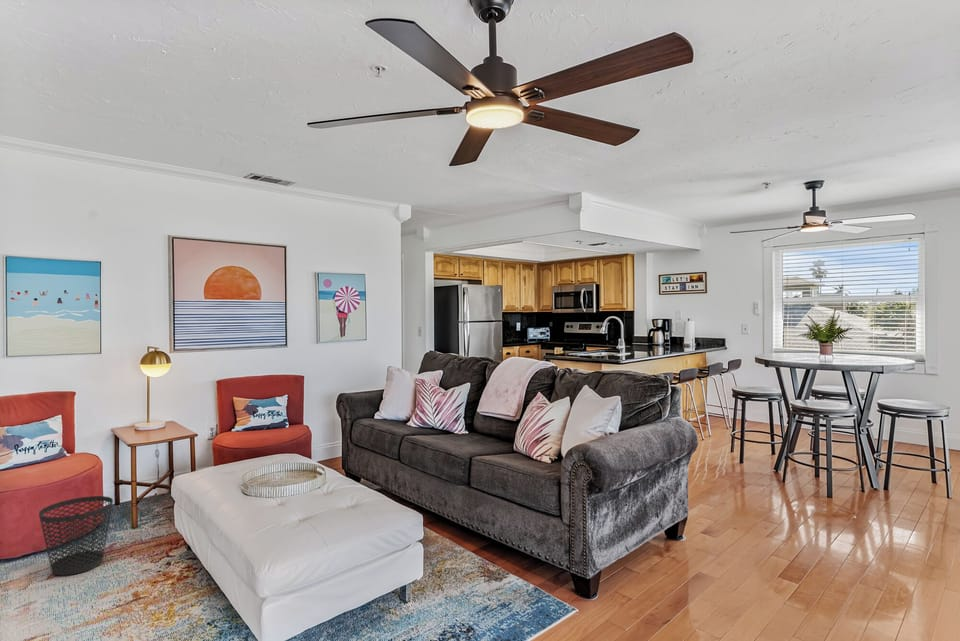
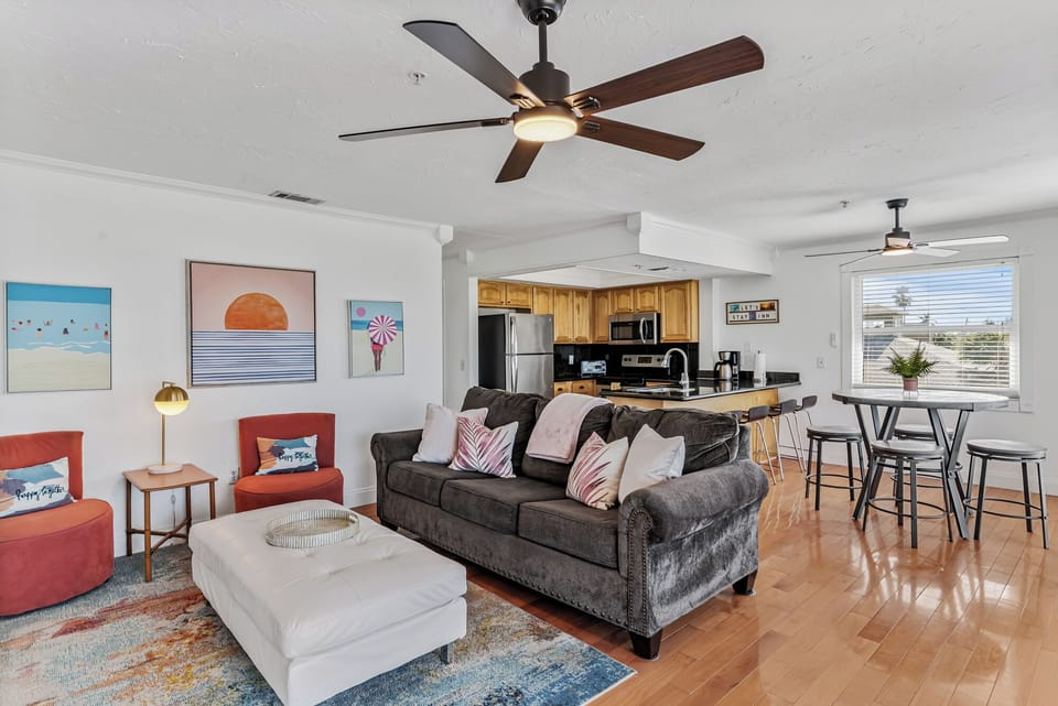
- wastebasket [38,495,114,577]
